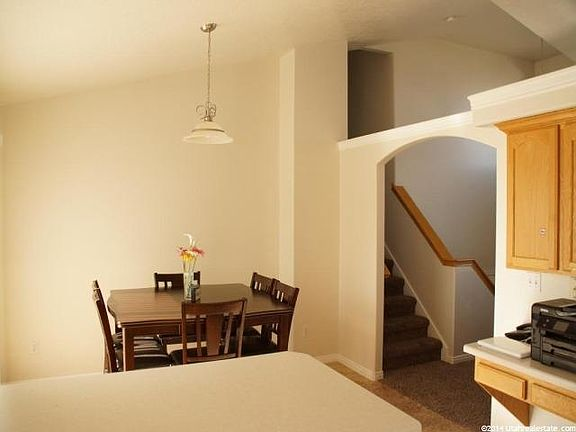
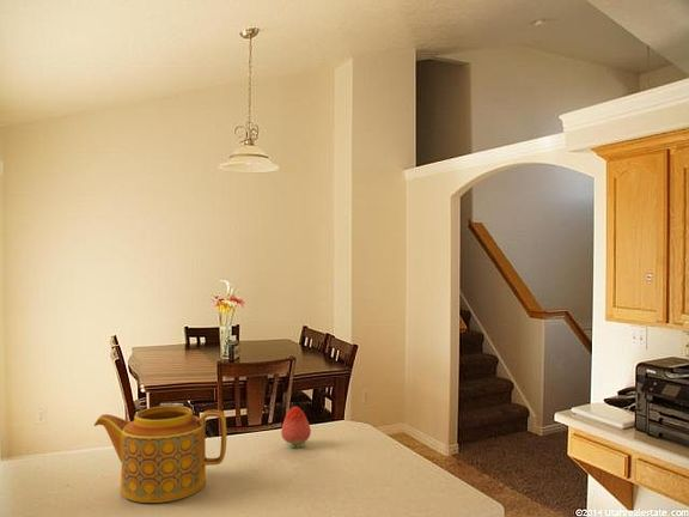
+ fruit [280,406,312,449]
+ teapot [93,405,227,504]
